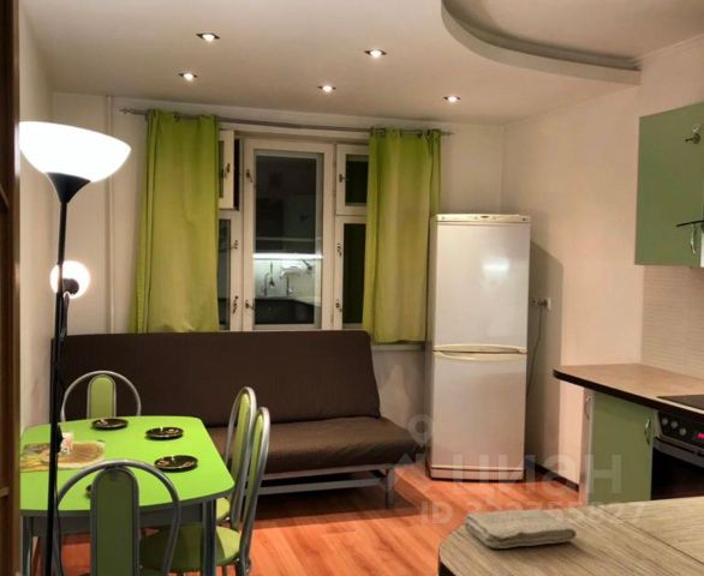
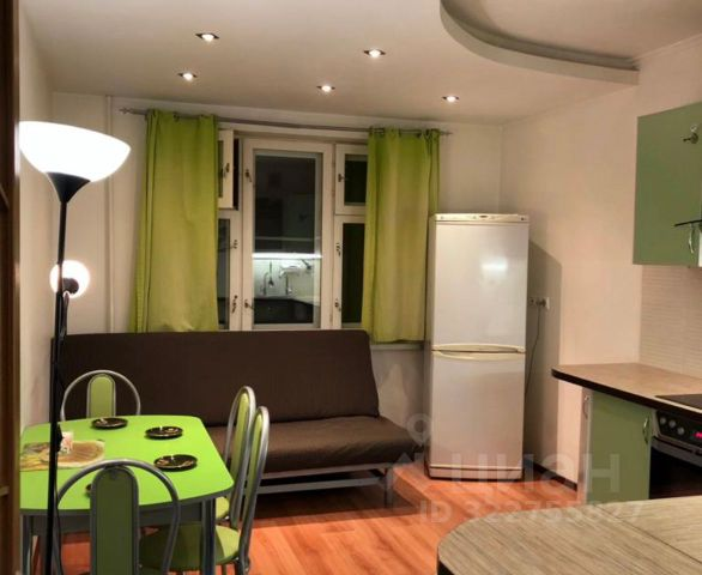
- washcloth [463,508,578,550]
